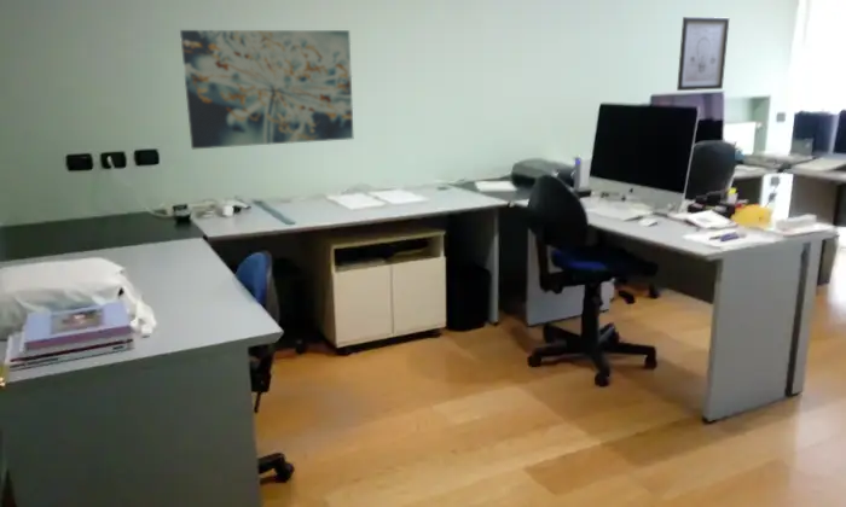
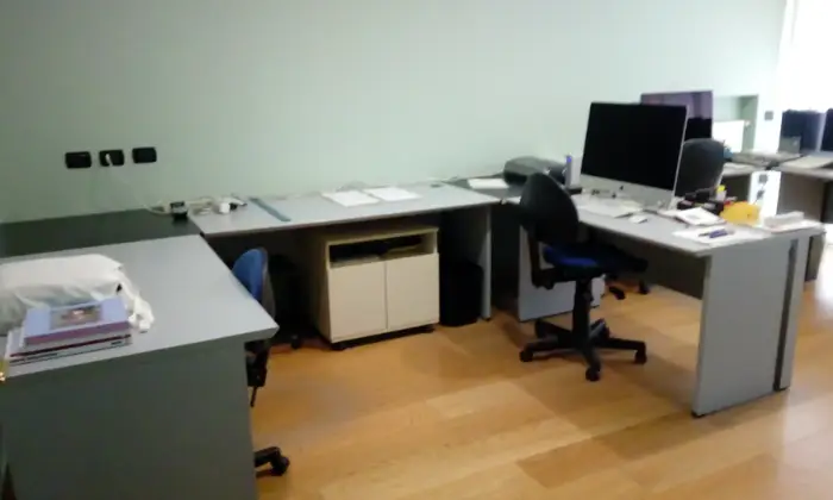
- wall art [179,29,354,150]
- wall art [676,16,730,92]
